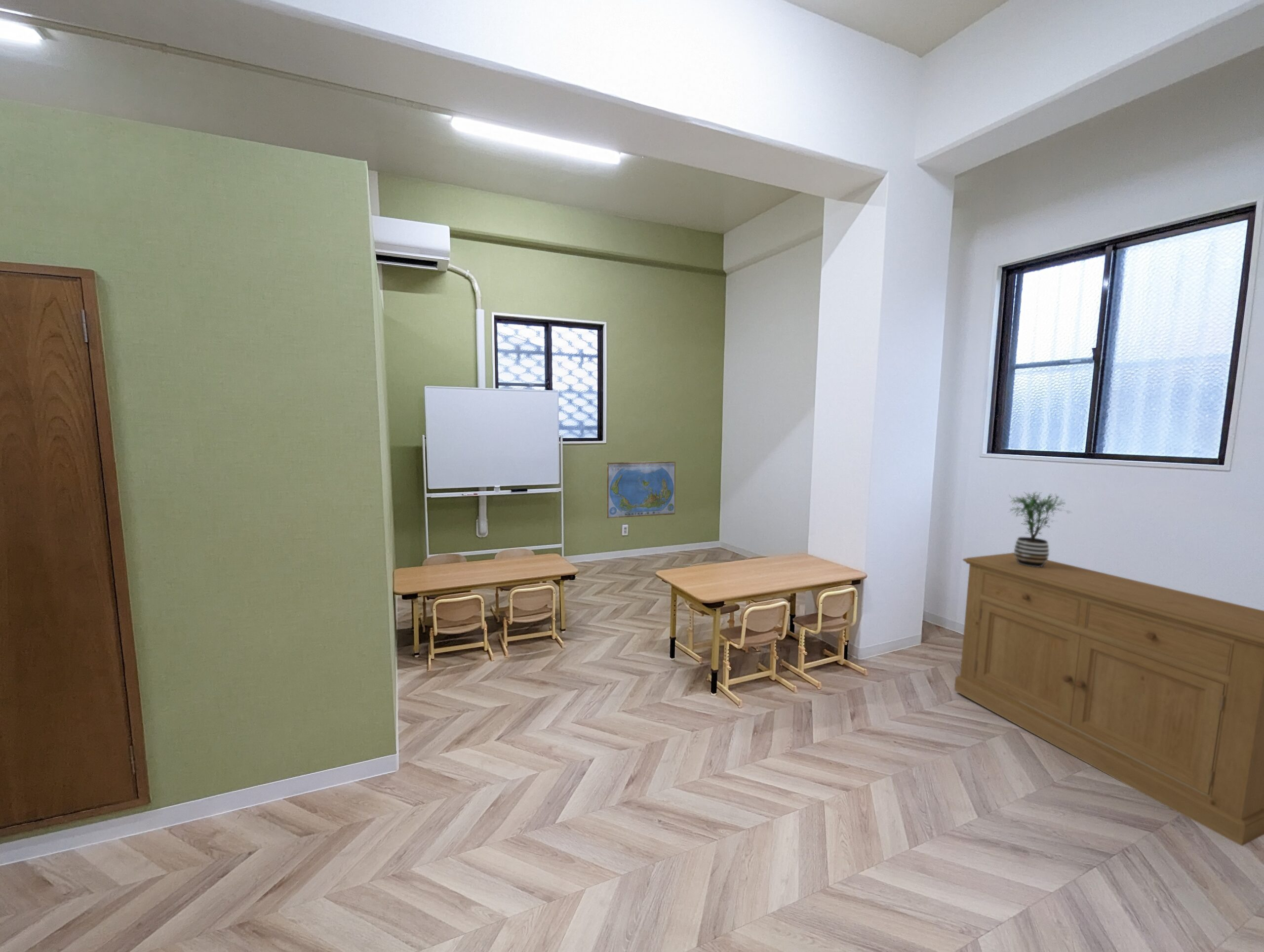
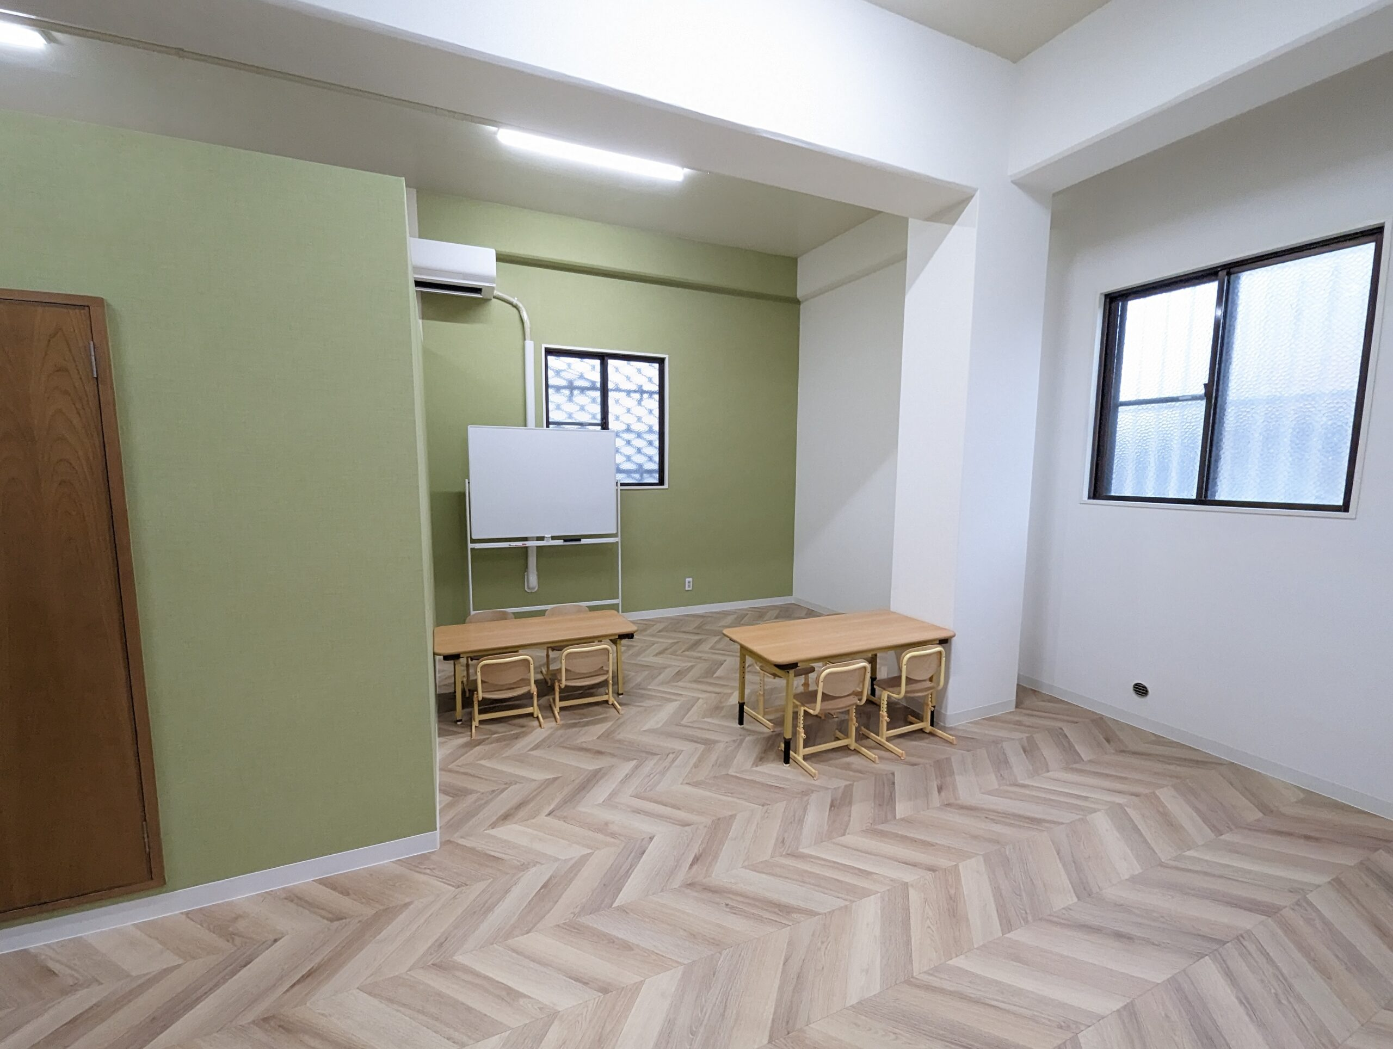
- potted plant [1008,491,1072,567]
- world map [606,461,676,518]
- sideboard [954,552,1264,847]
